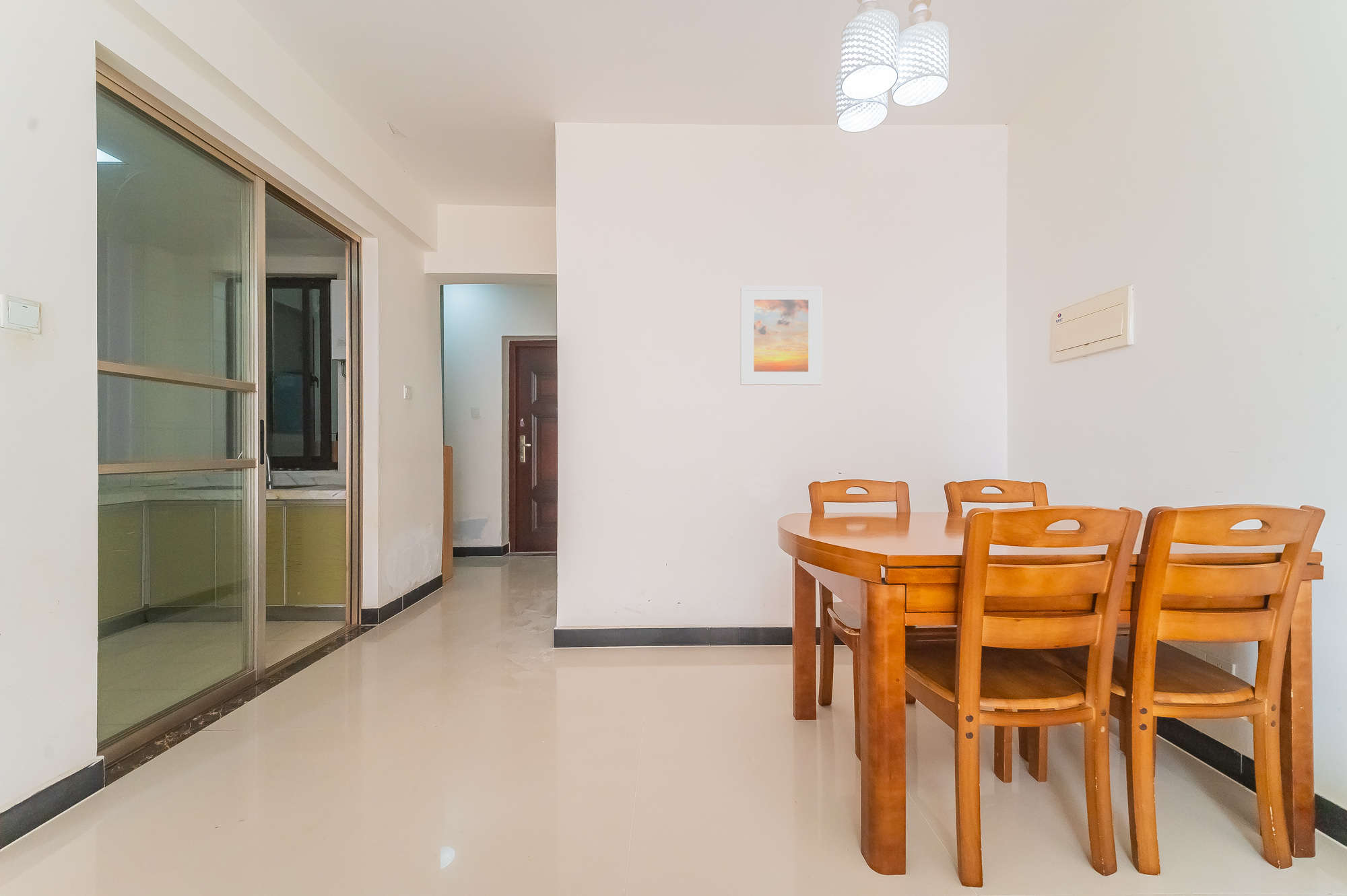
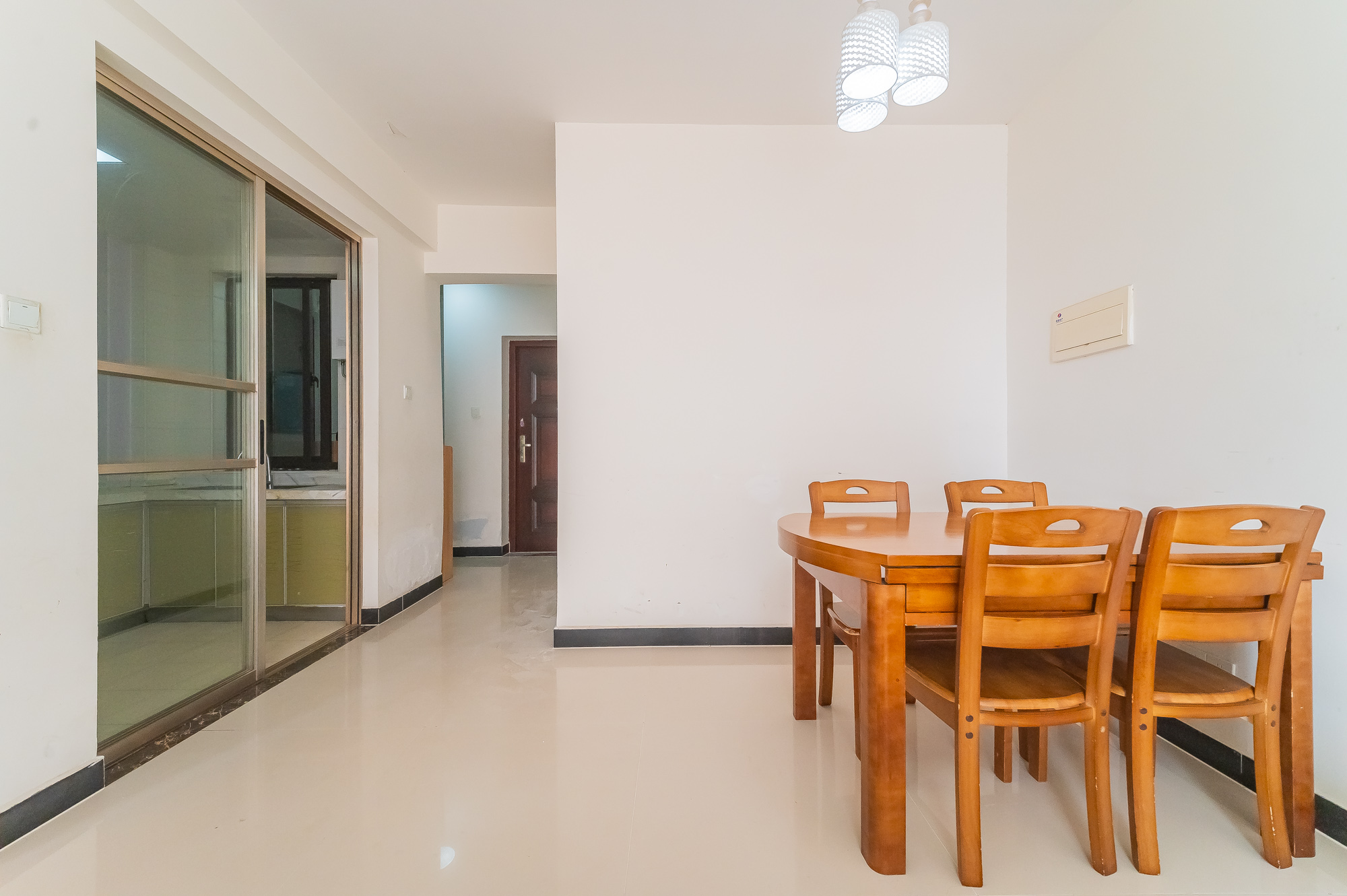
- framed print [740,285,822,386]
